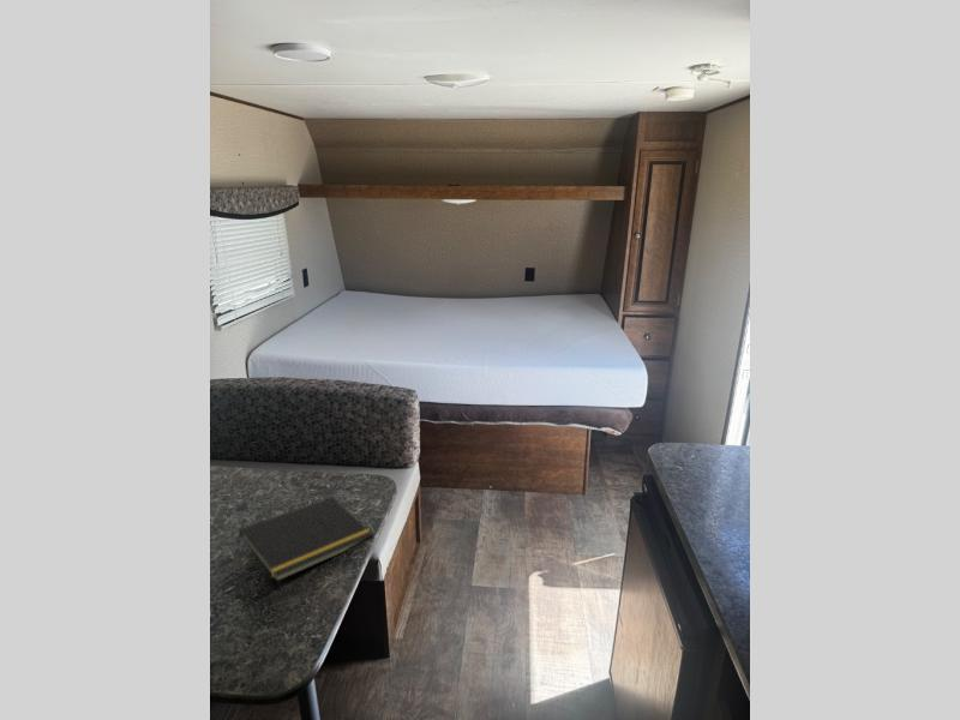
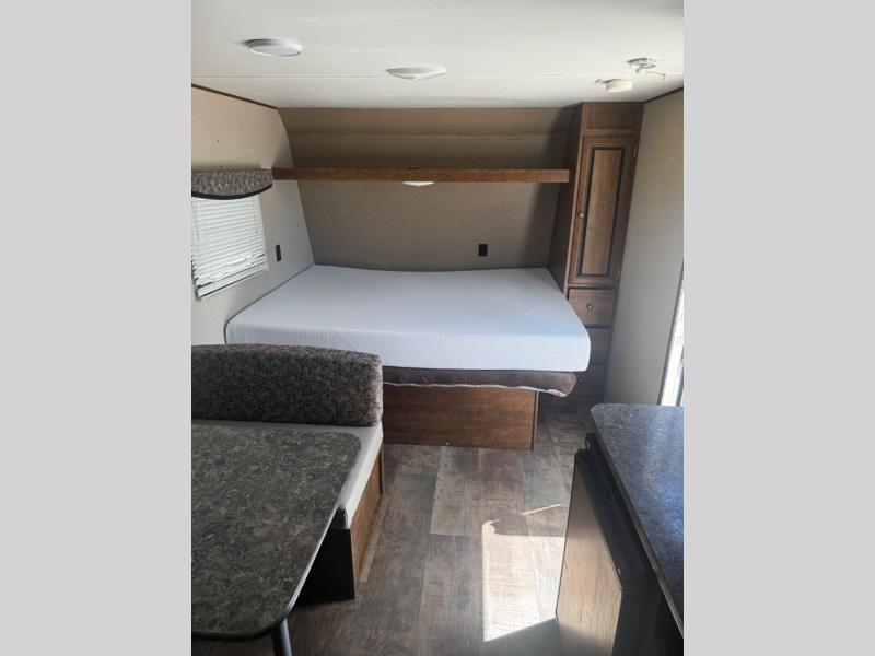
- notepad [235,496,373,583]
